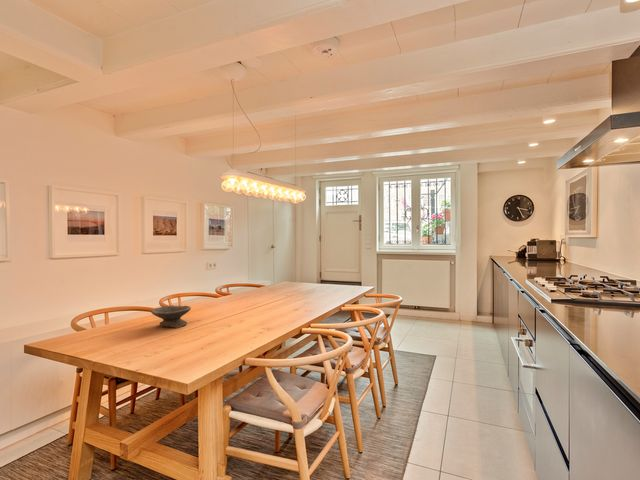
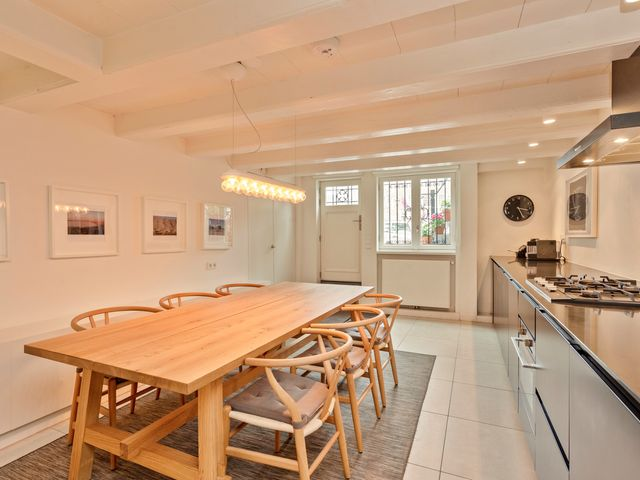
- bowl [150,304,192,329]
